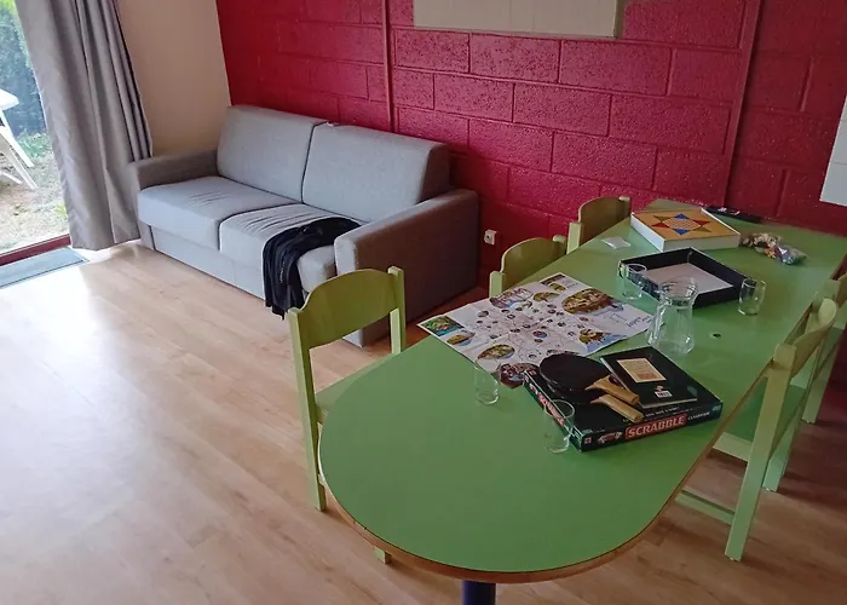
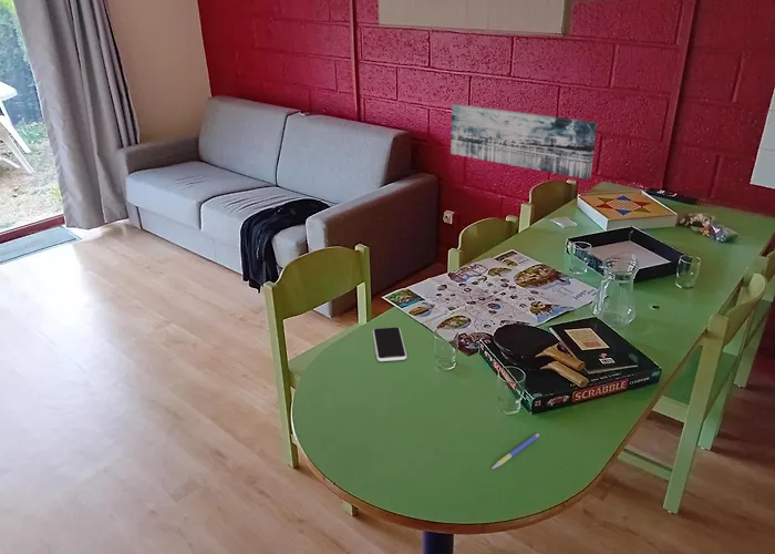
+ pen [490,432,540,470]
+ wall art [450,103,598,181]
+ smartphone [371,326,409,362]
